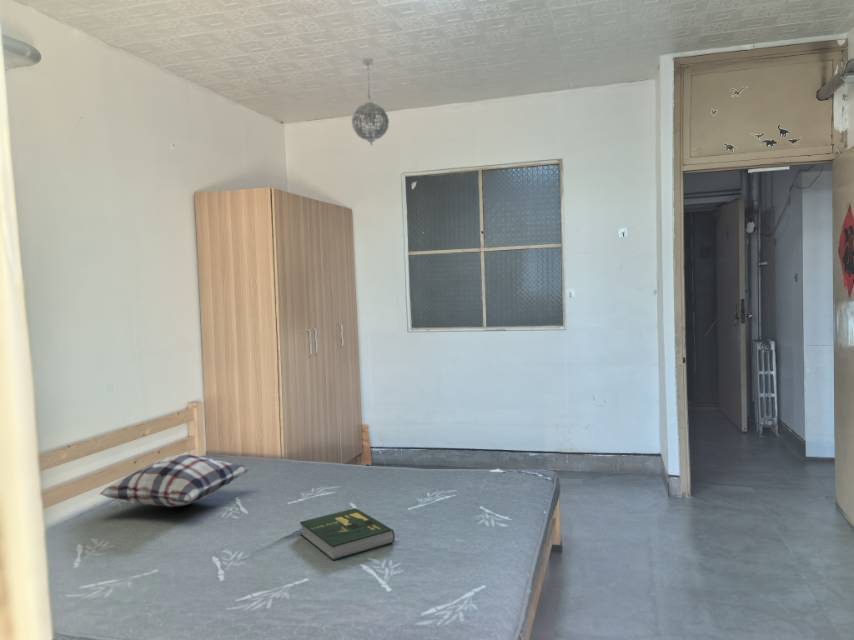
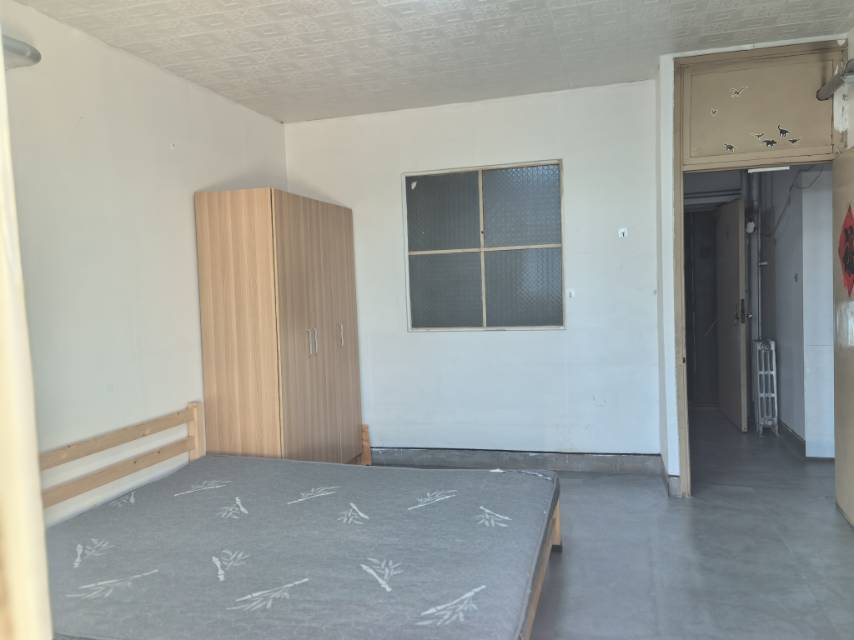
- pendant light [351,57,390,147]
- cushion [98,453,252,508]
- book [299,507,396,561]
